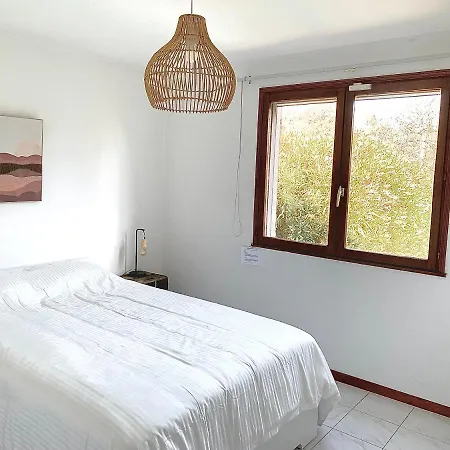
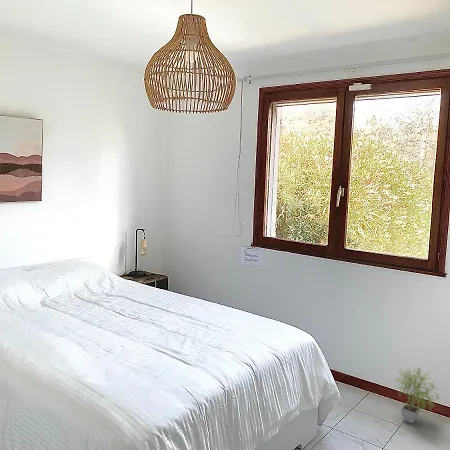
+ potted plant [393,367,440,424]
